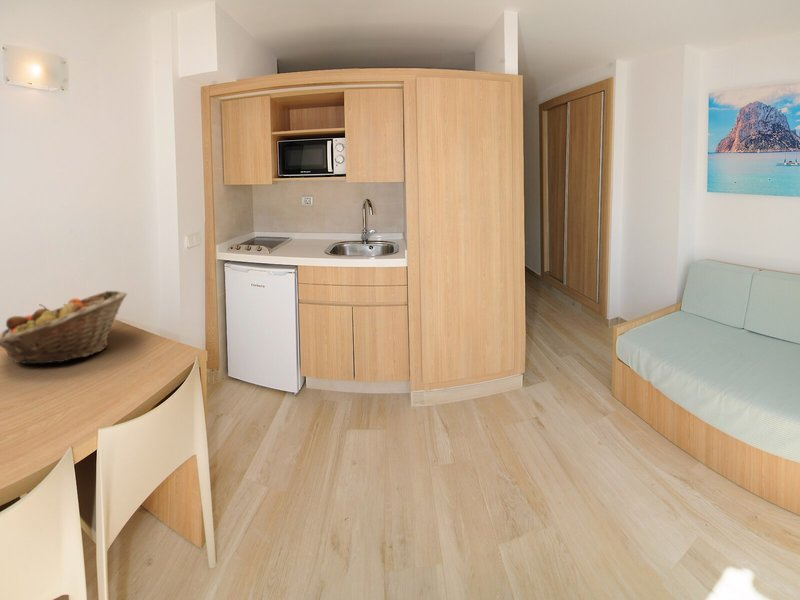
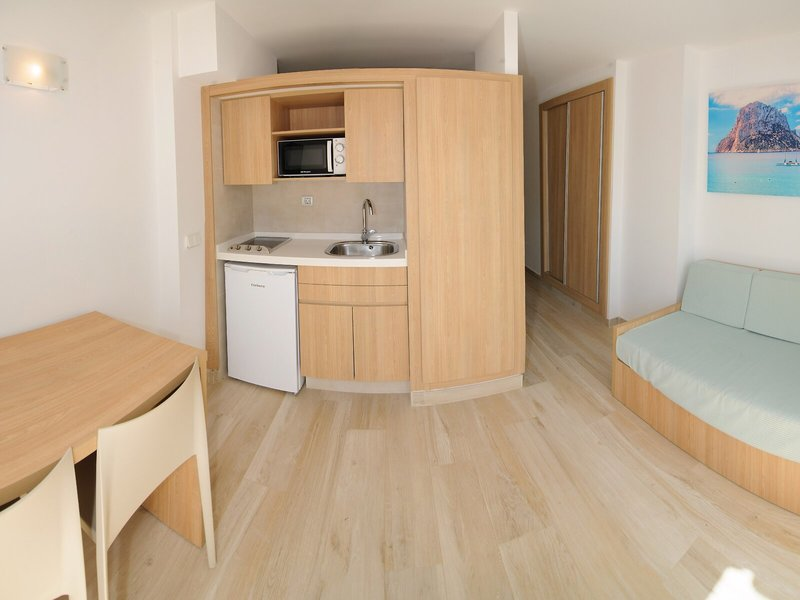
- fruit basket [0,290,128,365]
